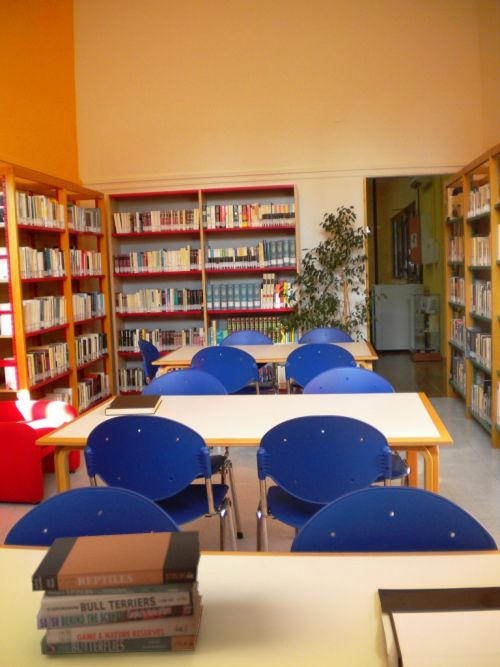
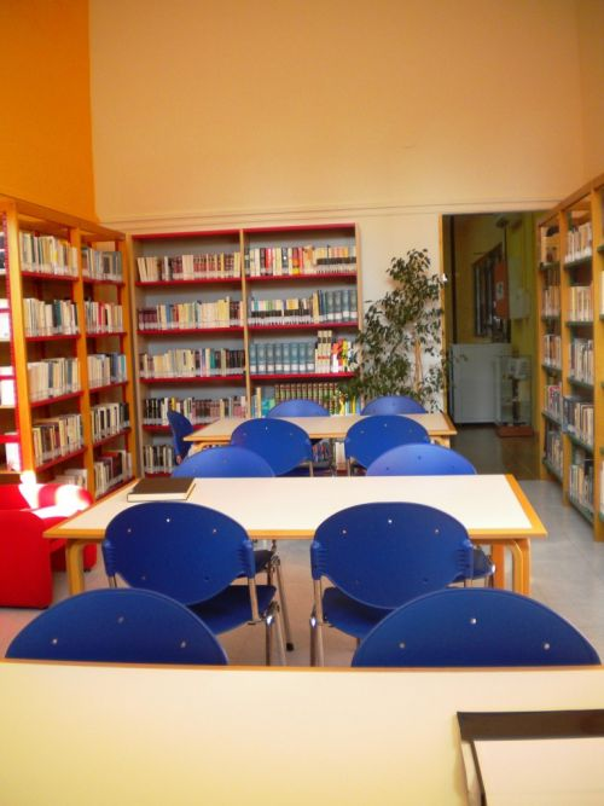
- book stack [31,529,204,656]
